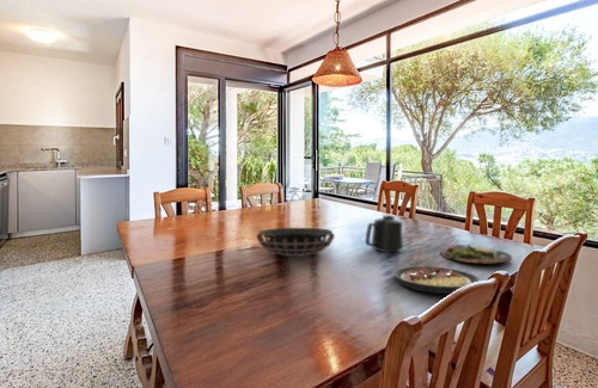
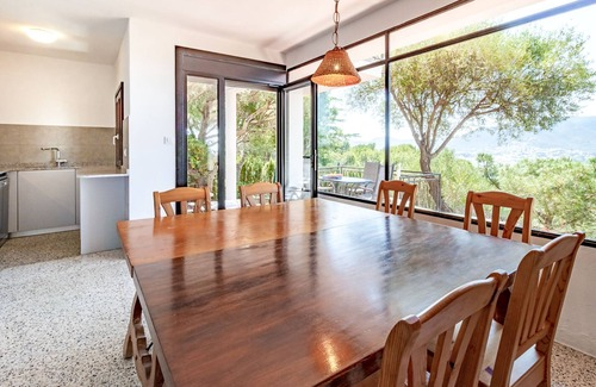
- decorative bowl [255,227,336,258]
- dinner plate [439,242,513,264]
- mug [364,215,404,253]
- plate [392,265,481,295]
